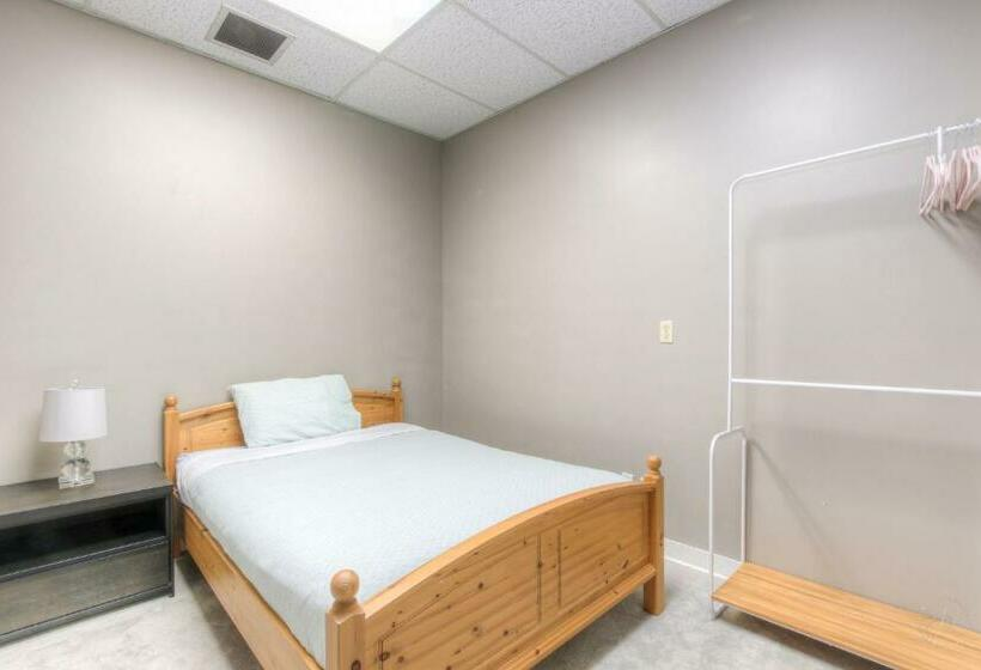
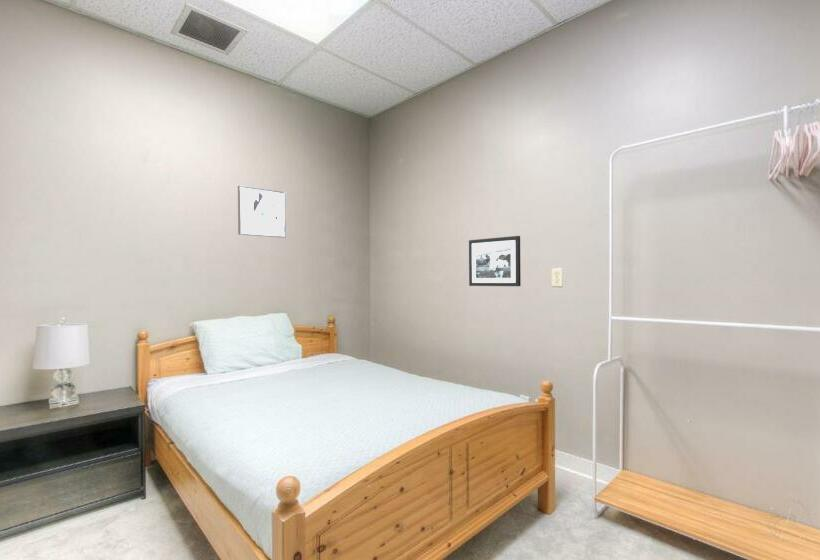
+ picture frame [468,235,522,287]
+ wall art [237,184,287,239]
